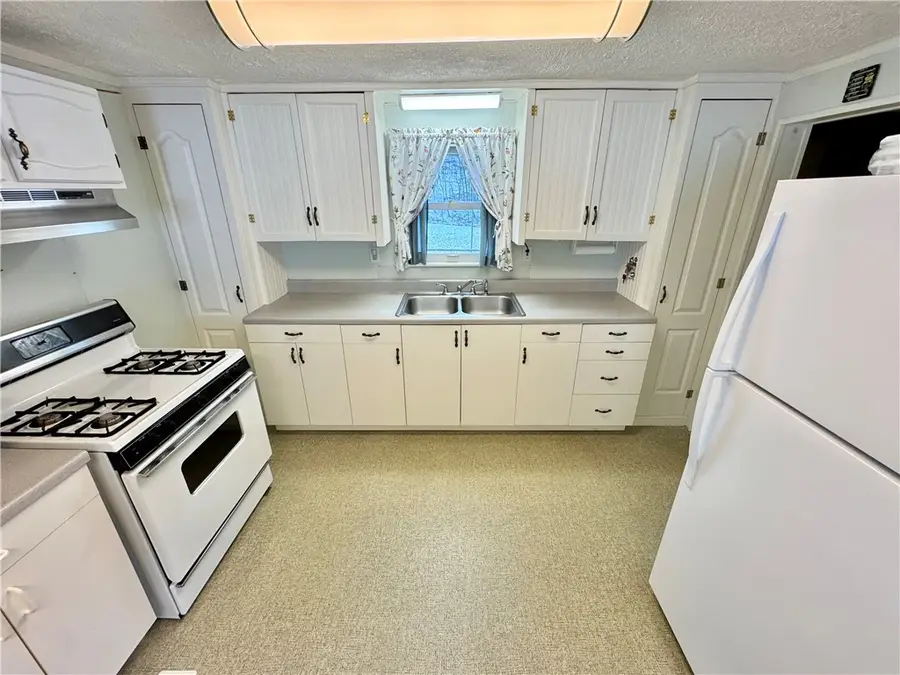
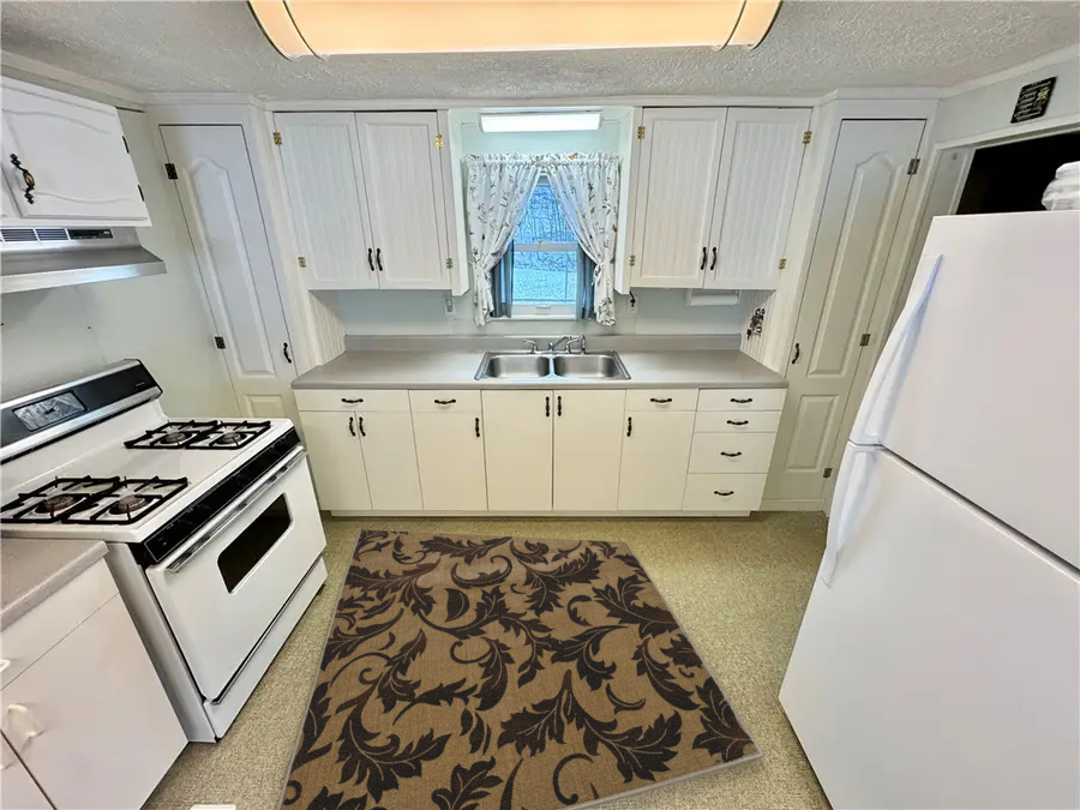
+ rug [276,528,766,810]
